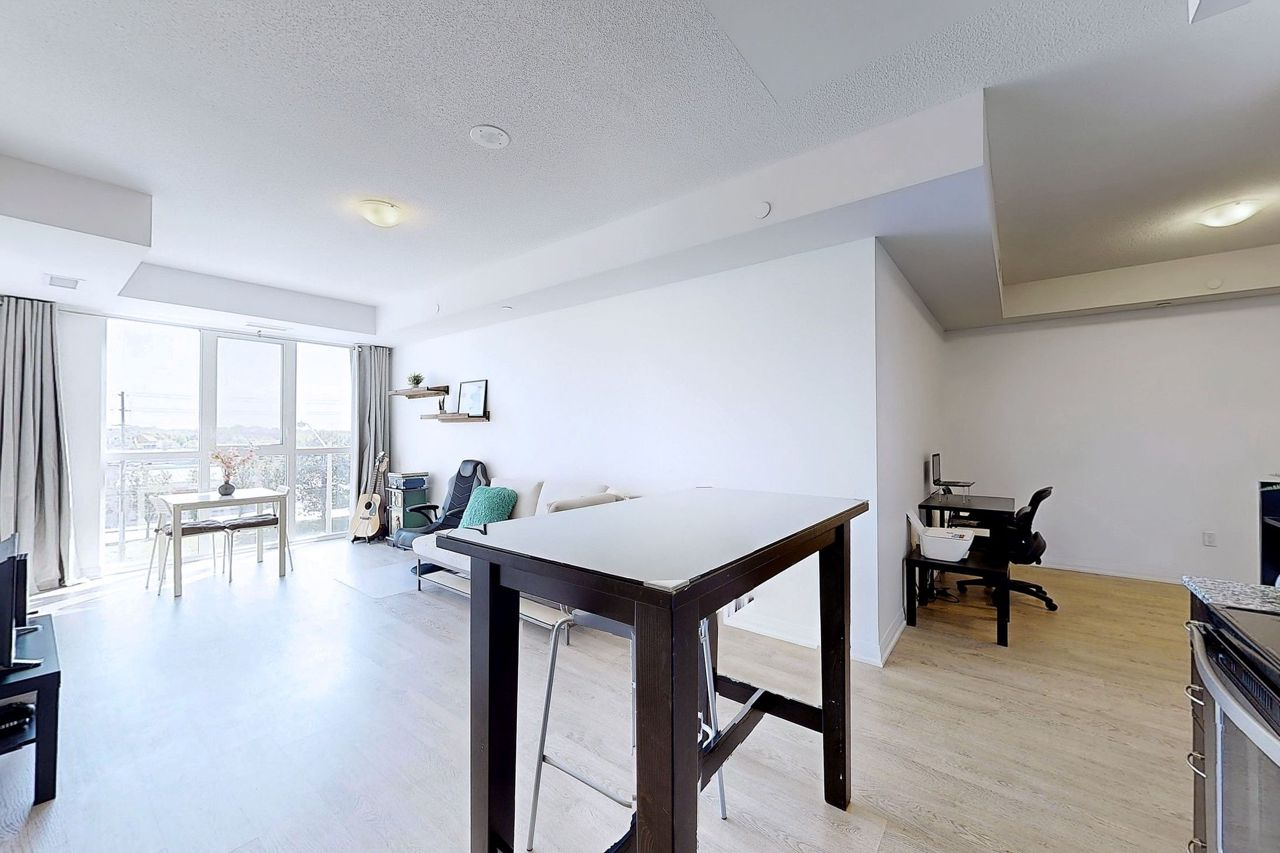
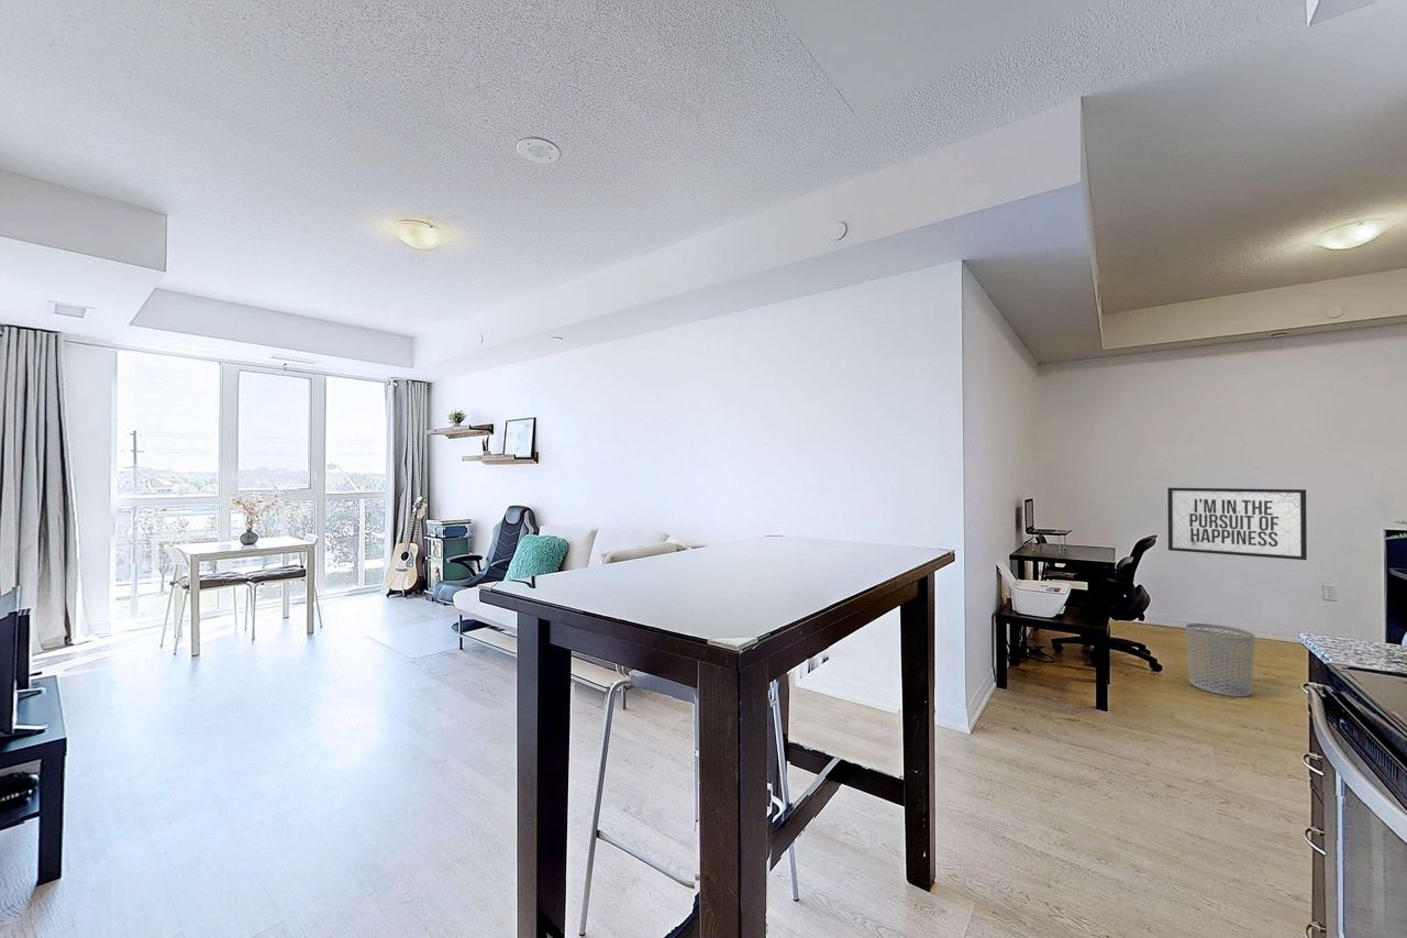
+ waste bin [1185,622,1255,698]
+ mirror [1166,487,1308,561]
